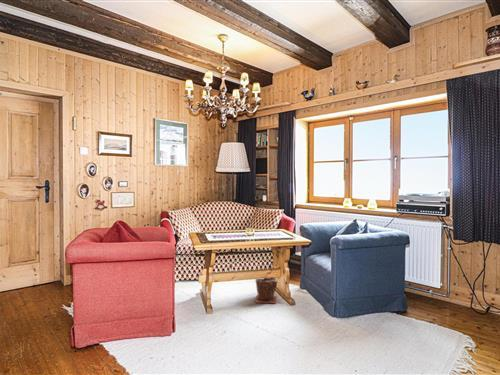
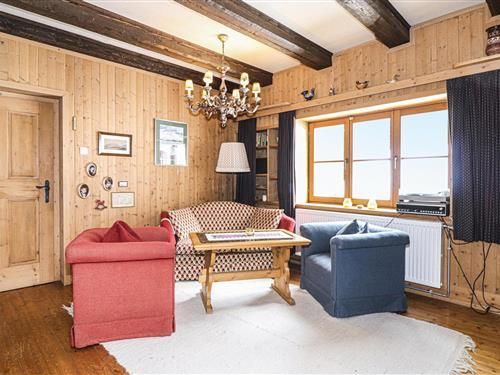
- plant pot [254,276,279,304]
